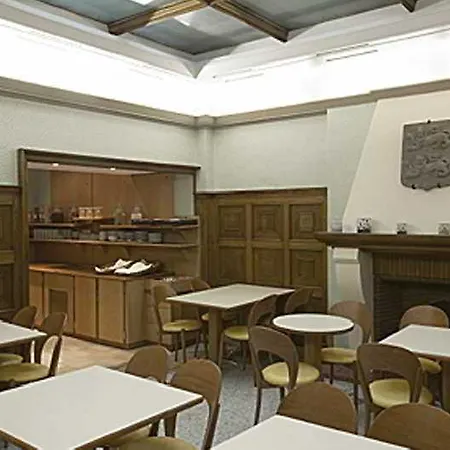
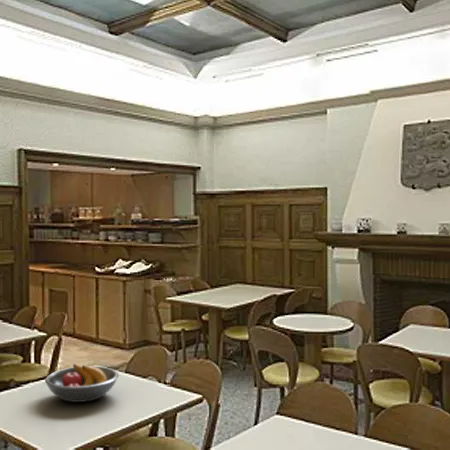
+ fruit bowl [44,363,120,403]
